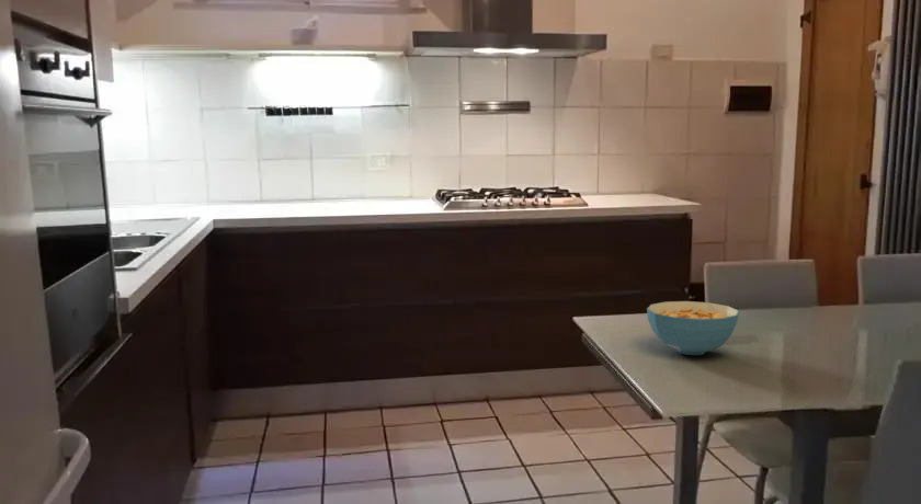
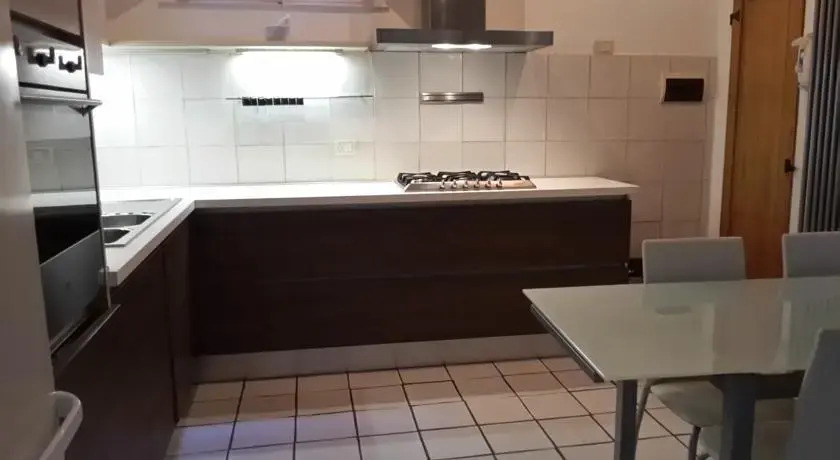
- cereal bowl [646,300,740,356]
